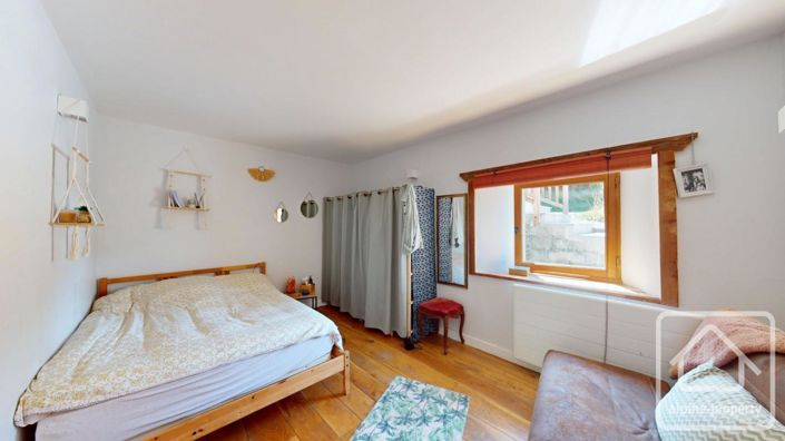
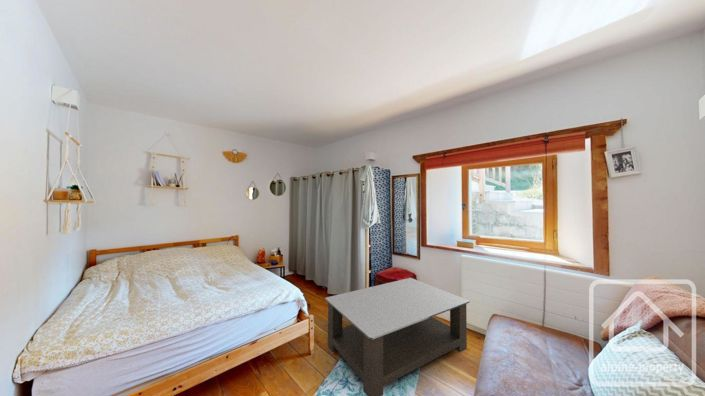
+ coffee table [324,277,470,396]
